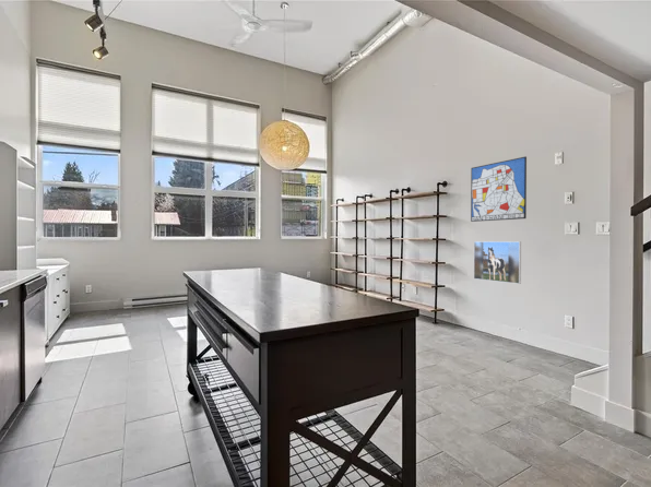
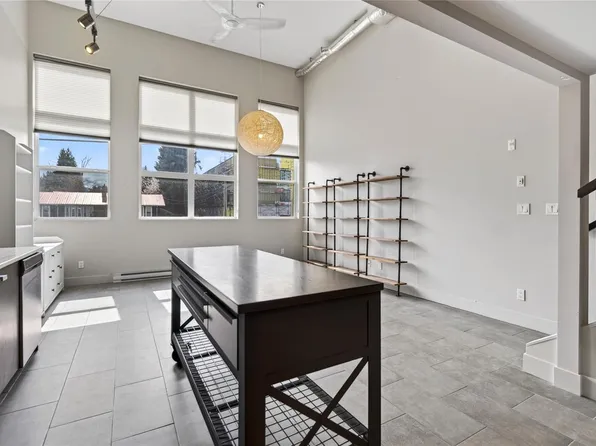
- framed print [473,240,522,285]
- wall art [470,155,528,223]
